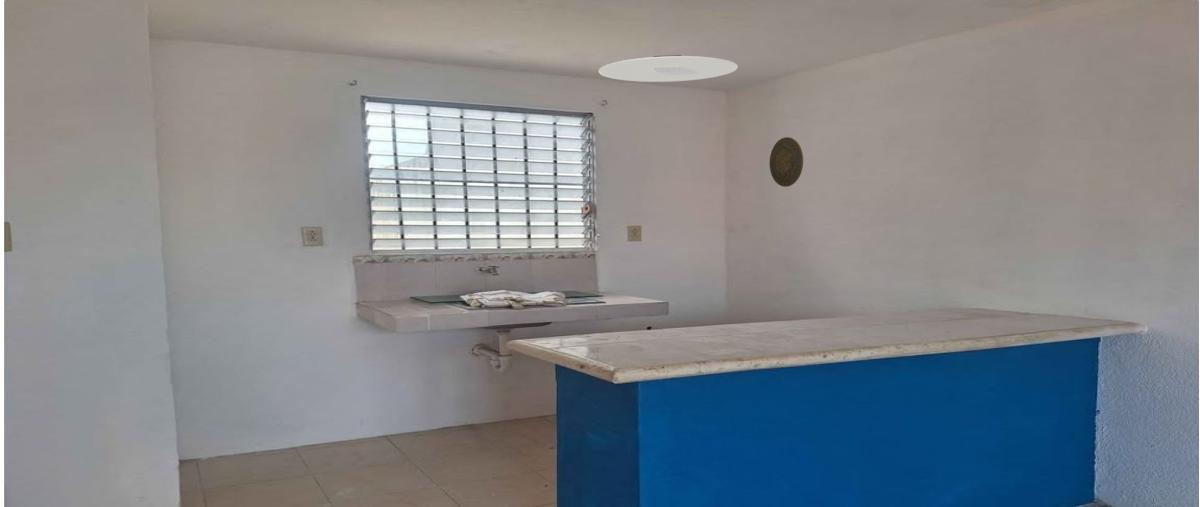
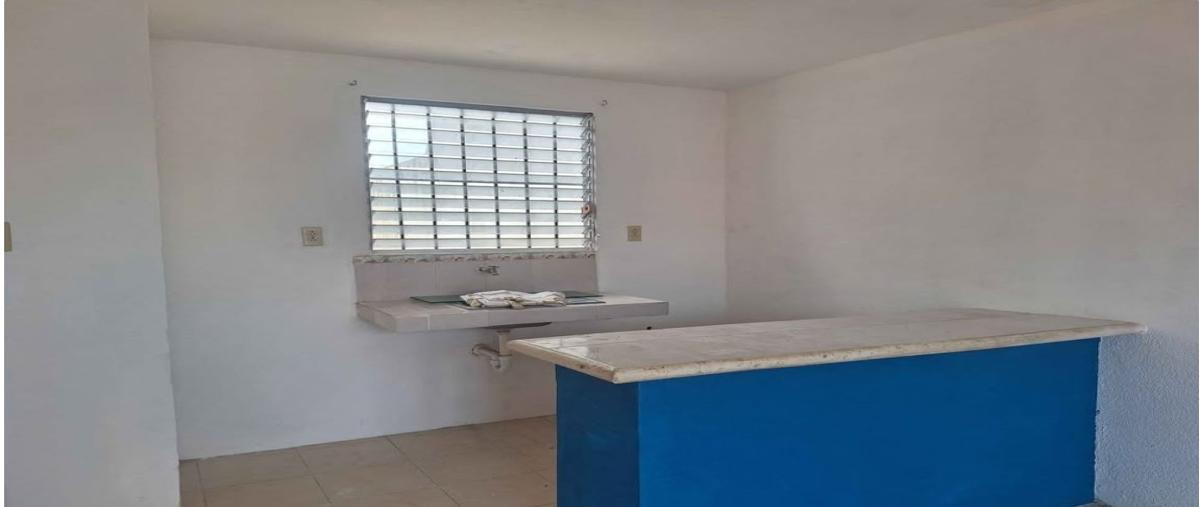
- decorative plate [769,136,804,188]
- ceiling light [598,54,739,83]
